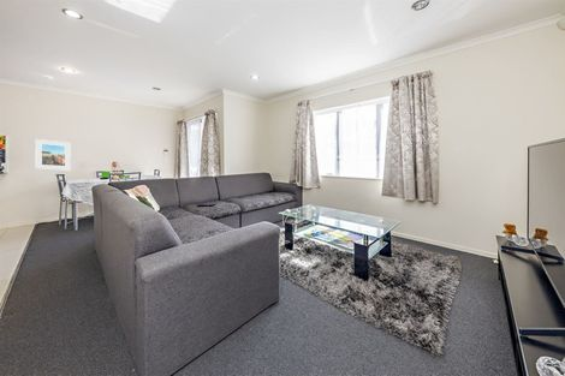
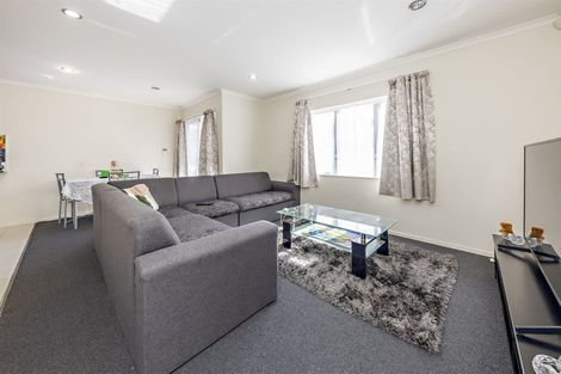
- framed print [34,138,72,171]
